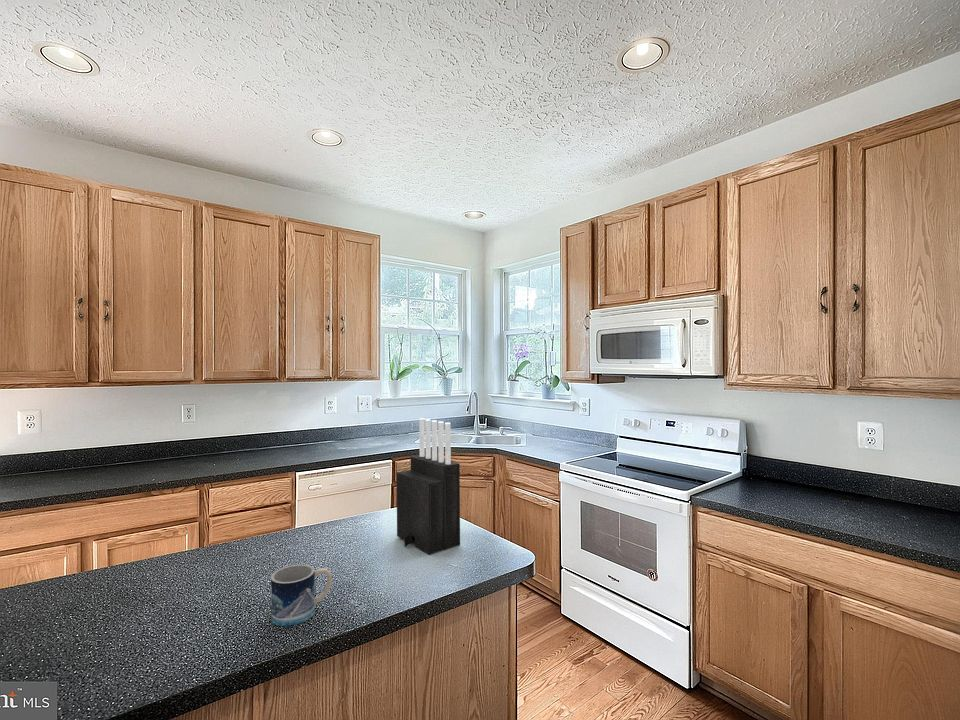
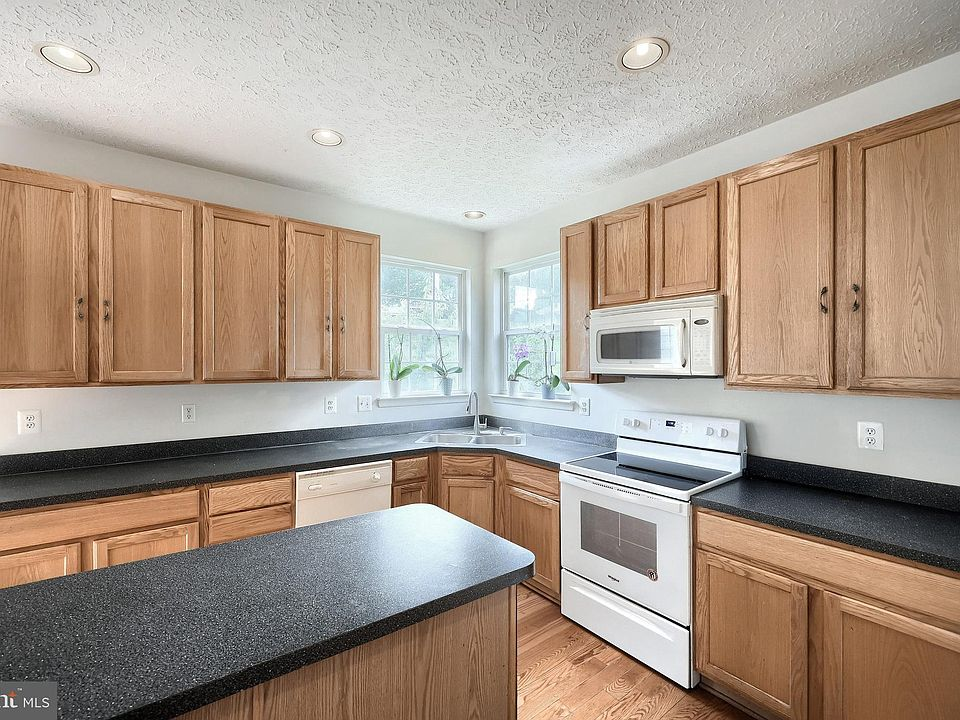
- knife block [396,417,461,556]
- mug [270,563,333,627]
